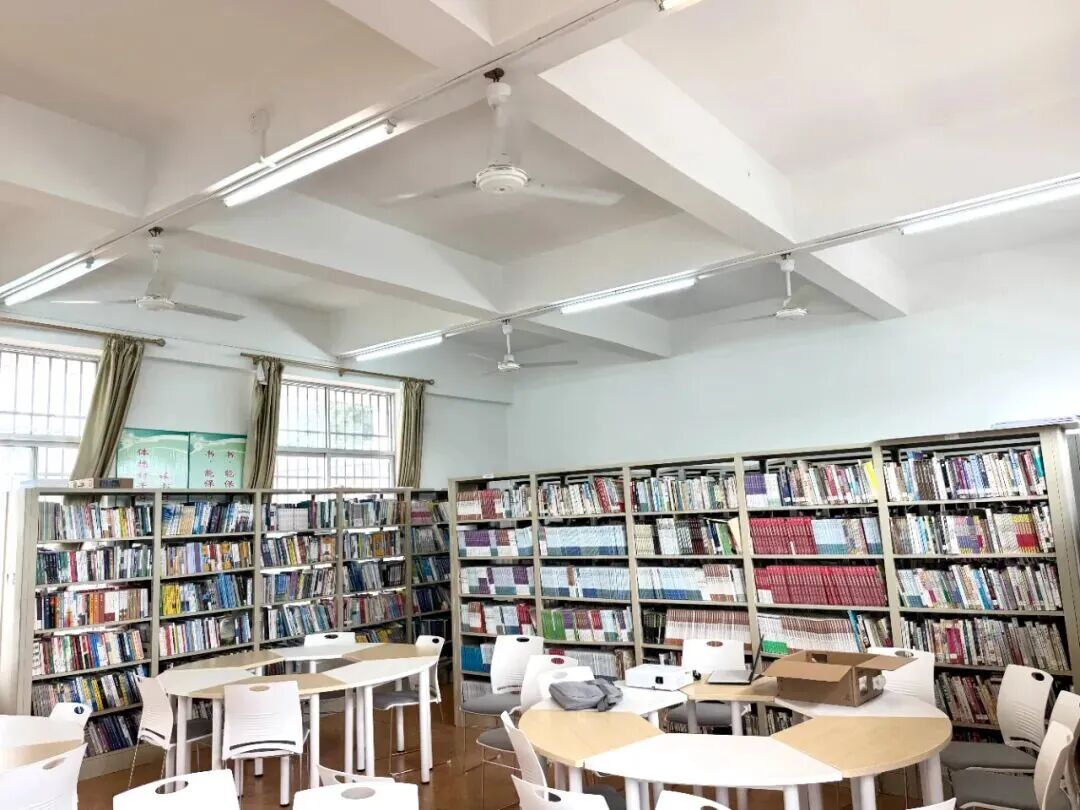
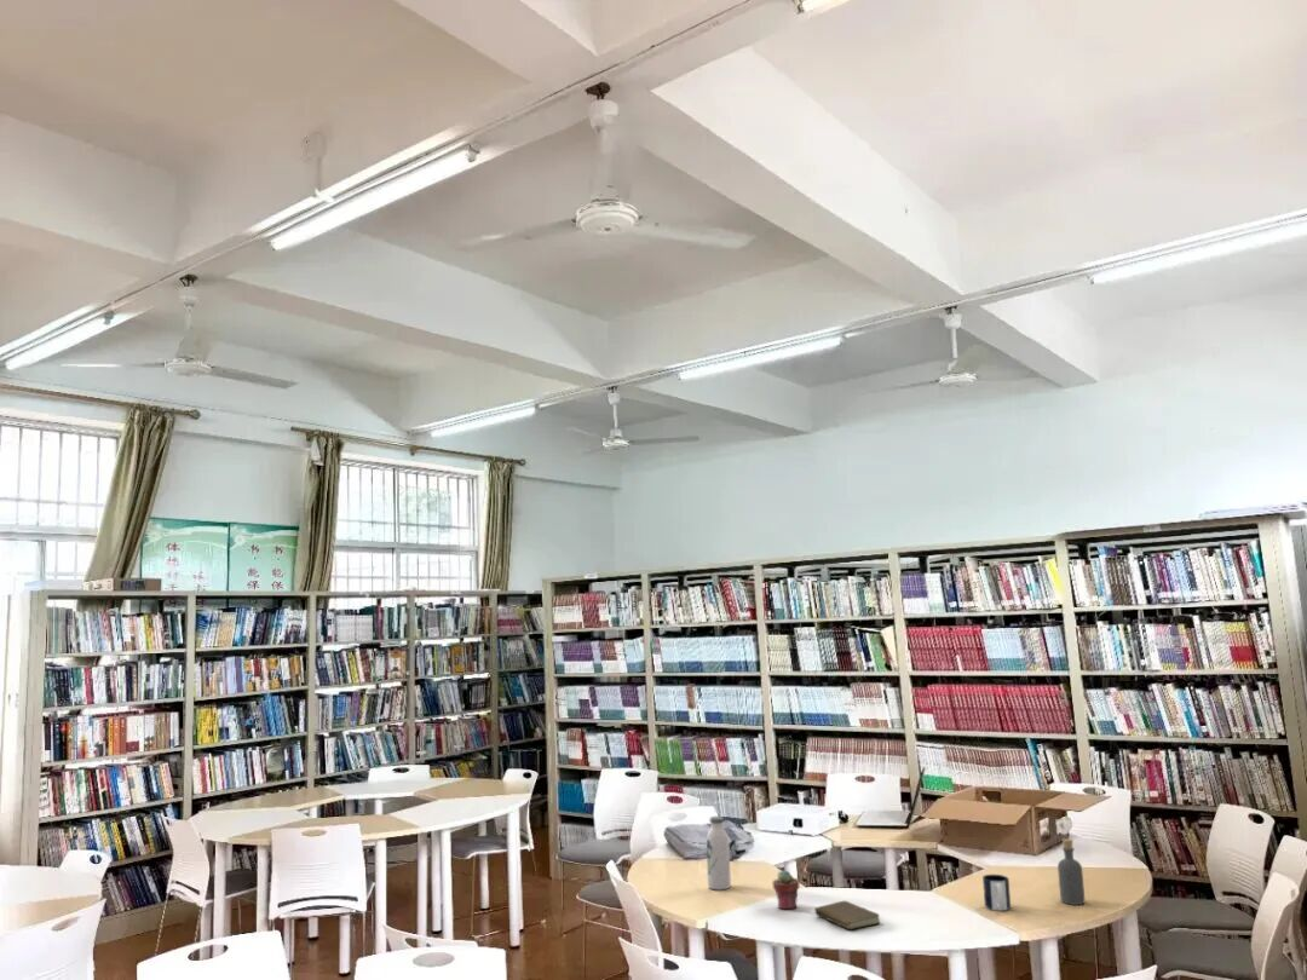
+ bottle [1056,837,1086,906]
+ potted succulent [771,869,800,910]
+ mug [981,874,1012,912]
+ book [813,900,882,930]
+ water bottle [706,815,732,890]
